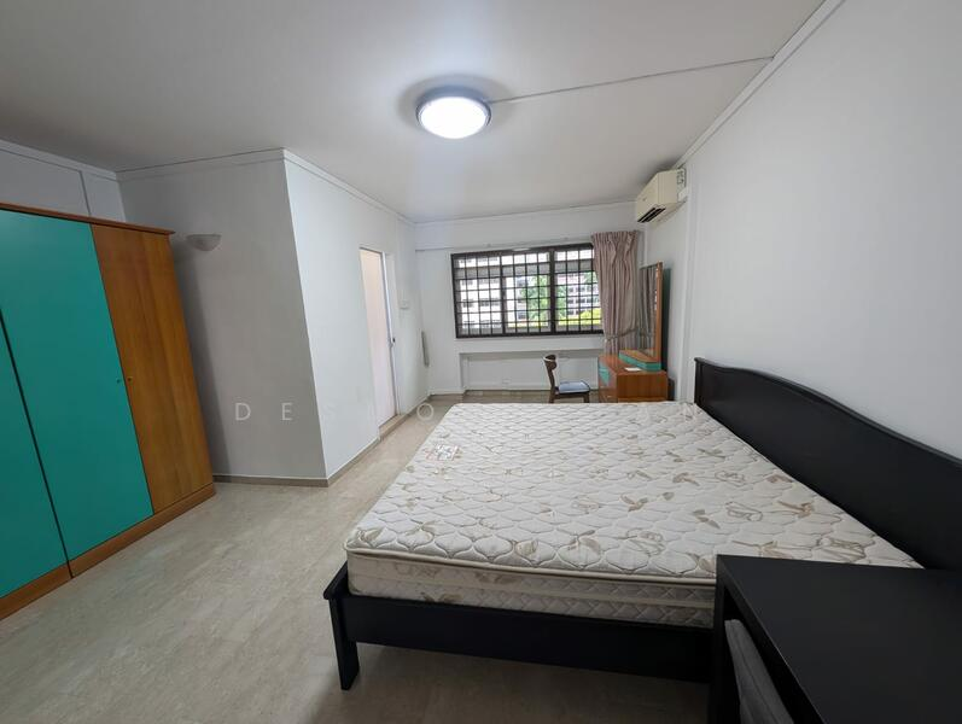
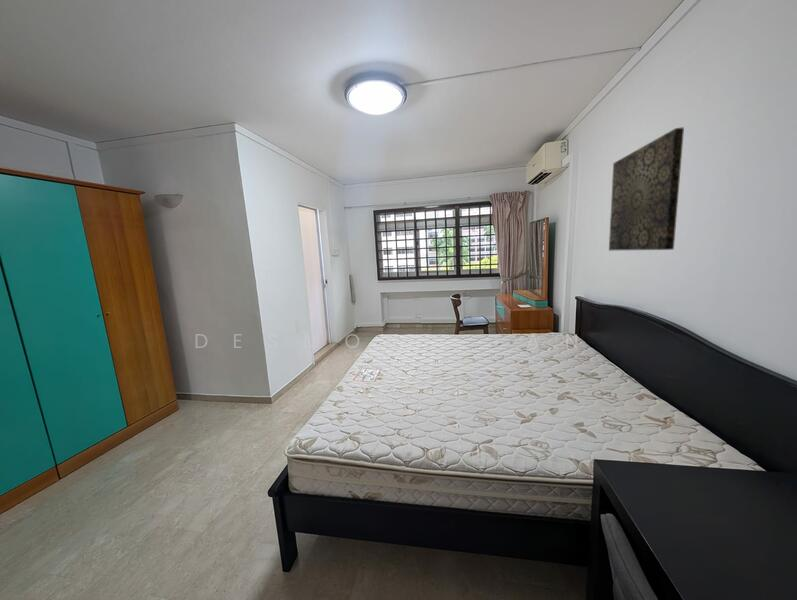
+ wall art [608,126,685,252]
